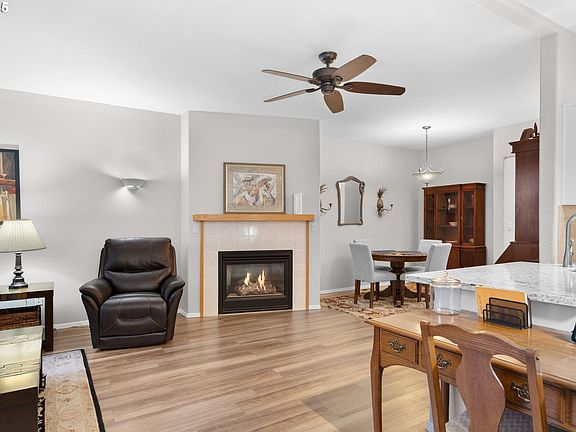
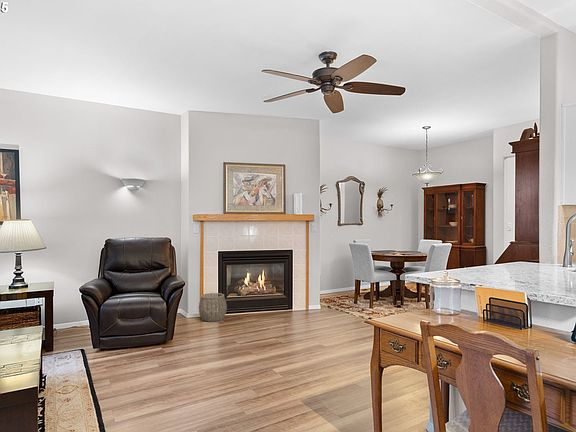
+ woven basket [197,292,228,322]
